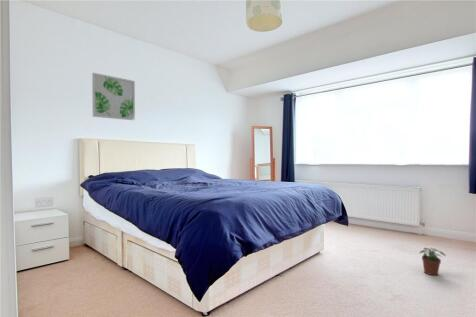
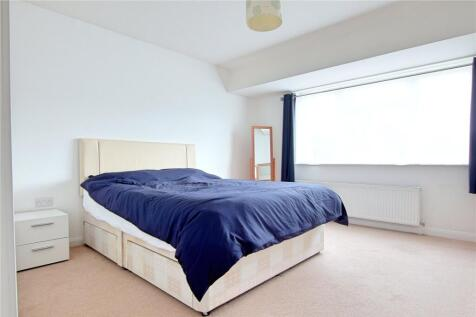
- wall art [91,72,136,121]
- potted plant [419,247,447,276]
